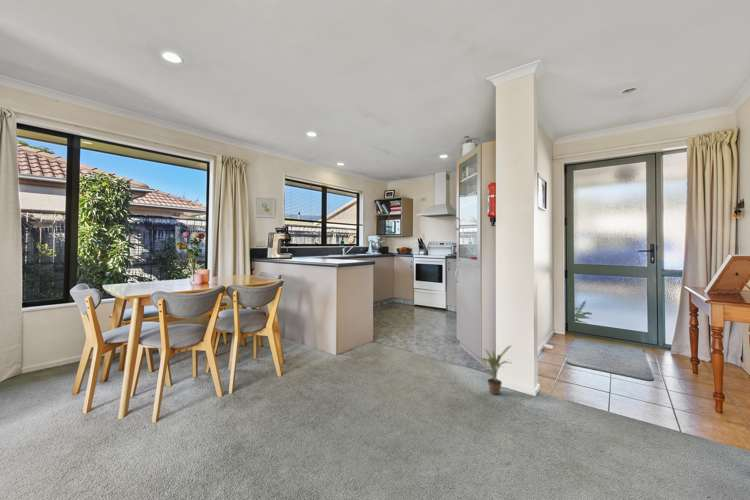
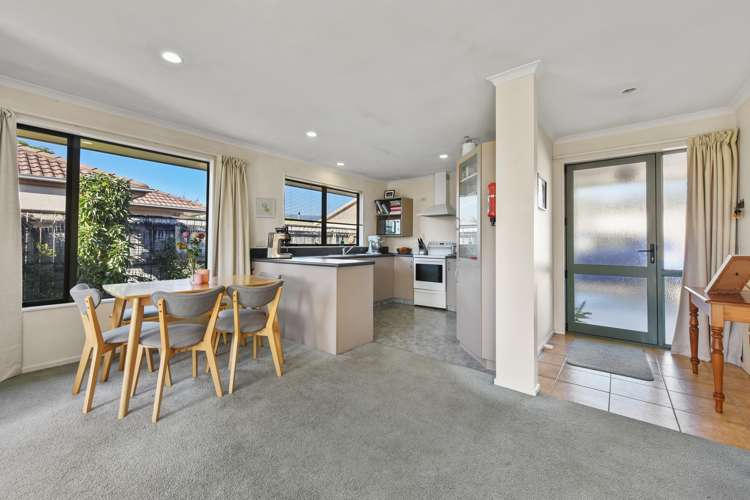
- potted plant [482,345,512,396]
